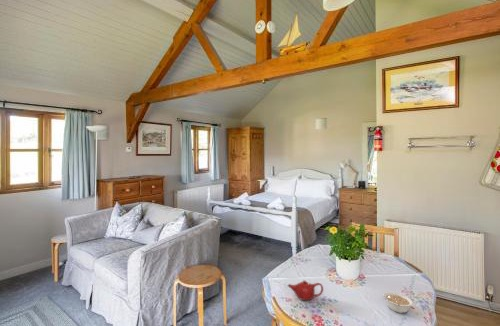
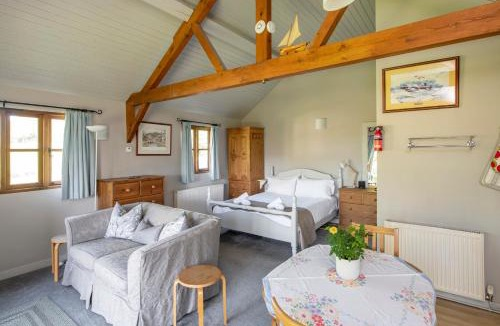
- legume [383,291,414,314]
- teapot [287,280,324,301]
